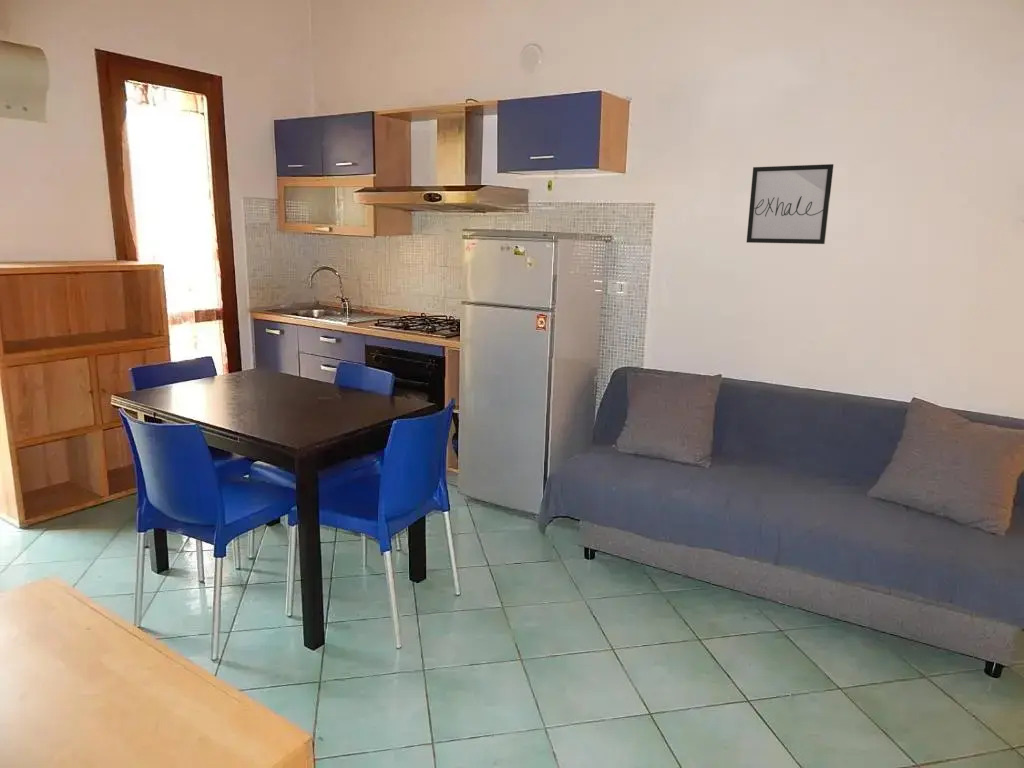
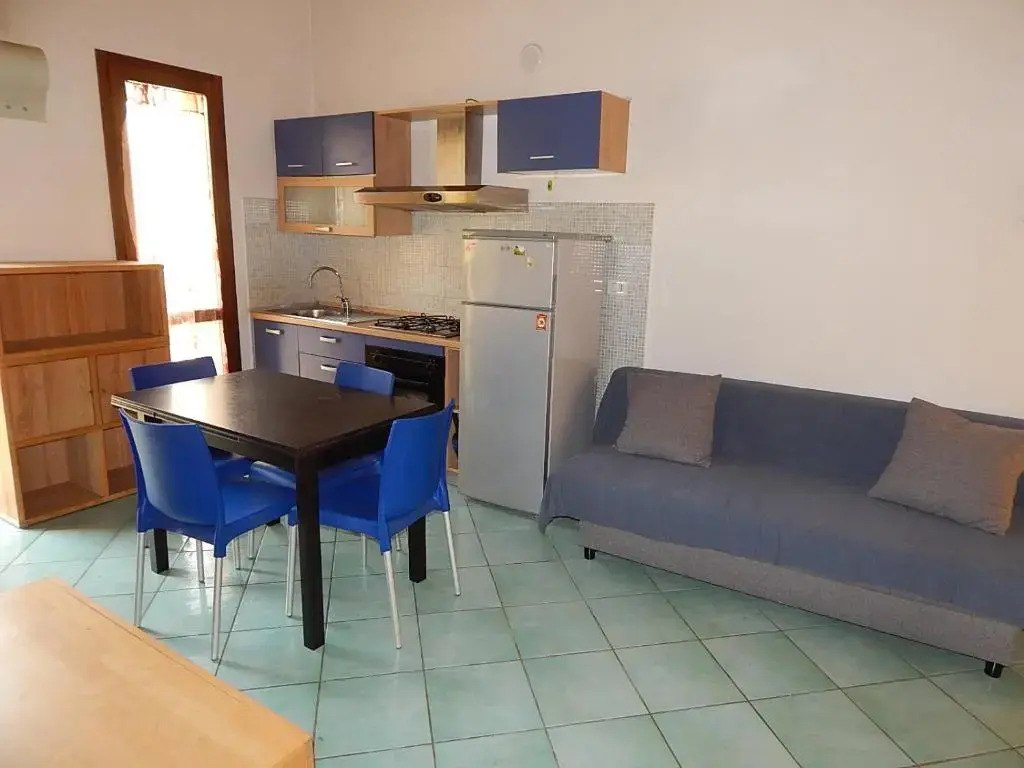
- wall art [746,163,835,245]
